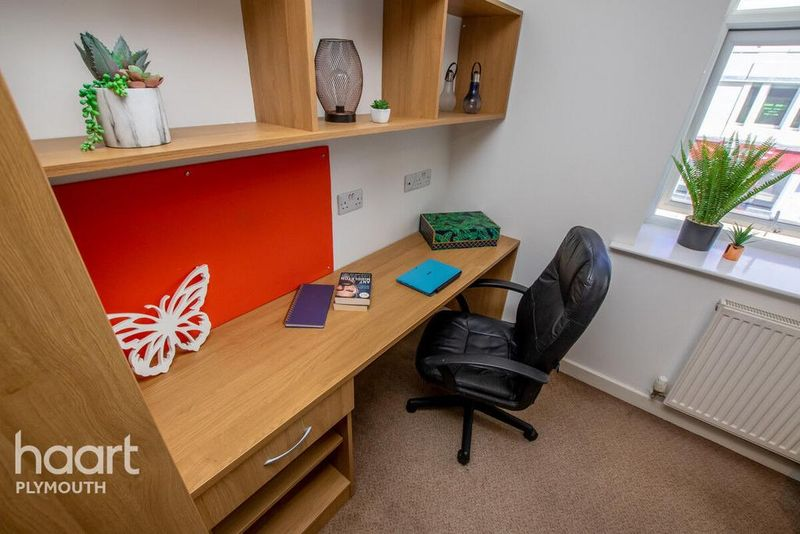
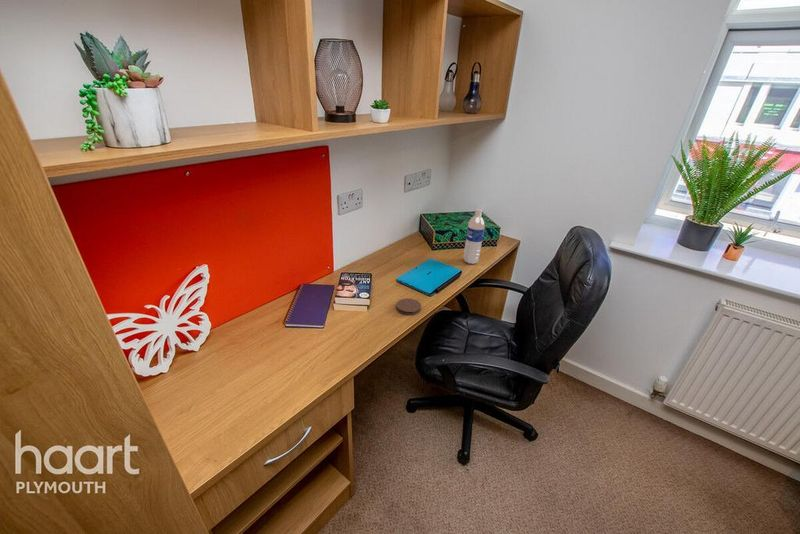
+ water bottle [463,208,486,265]
+ coaster [395,297,422,316]
